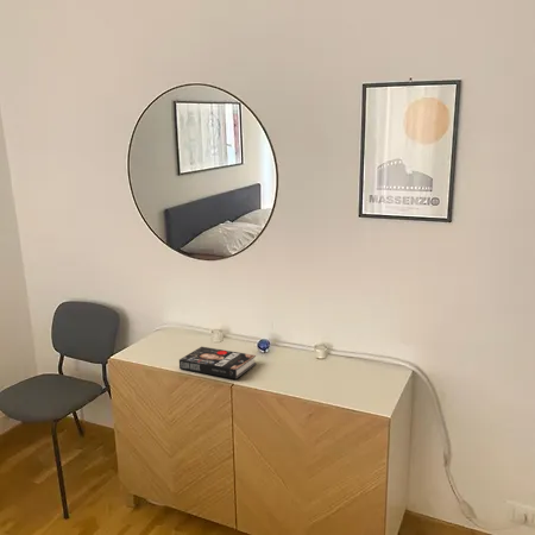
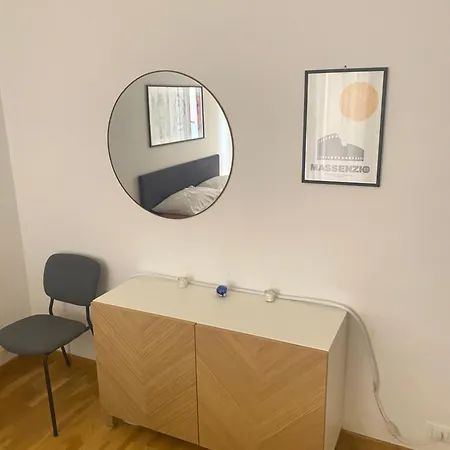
- book [178,346,257,380]
